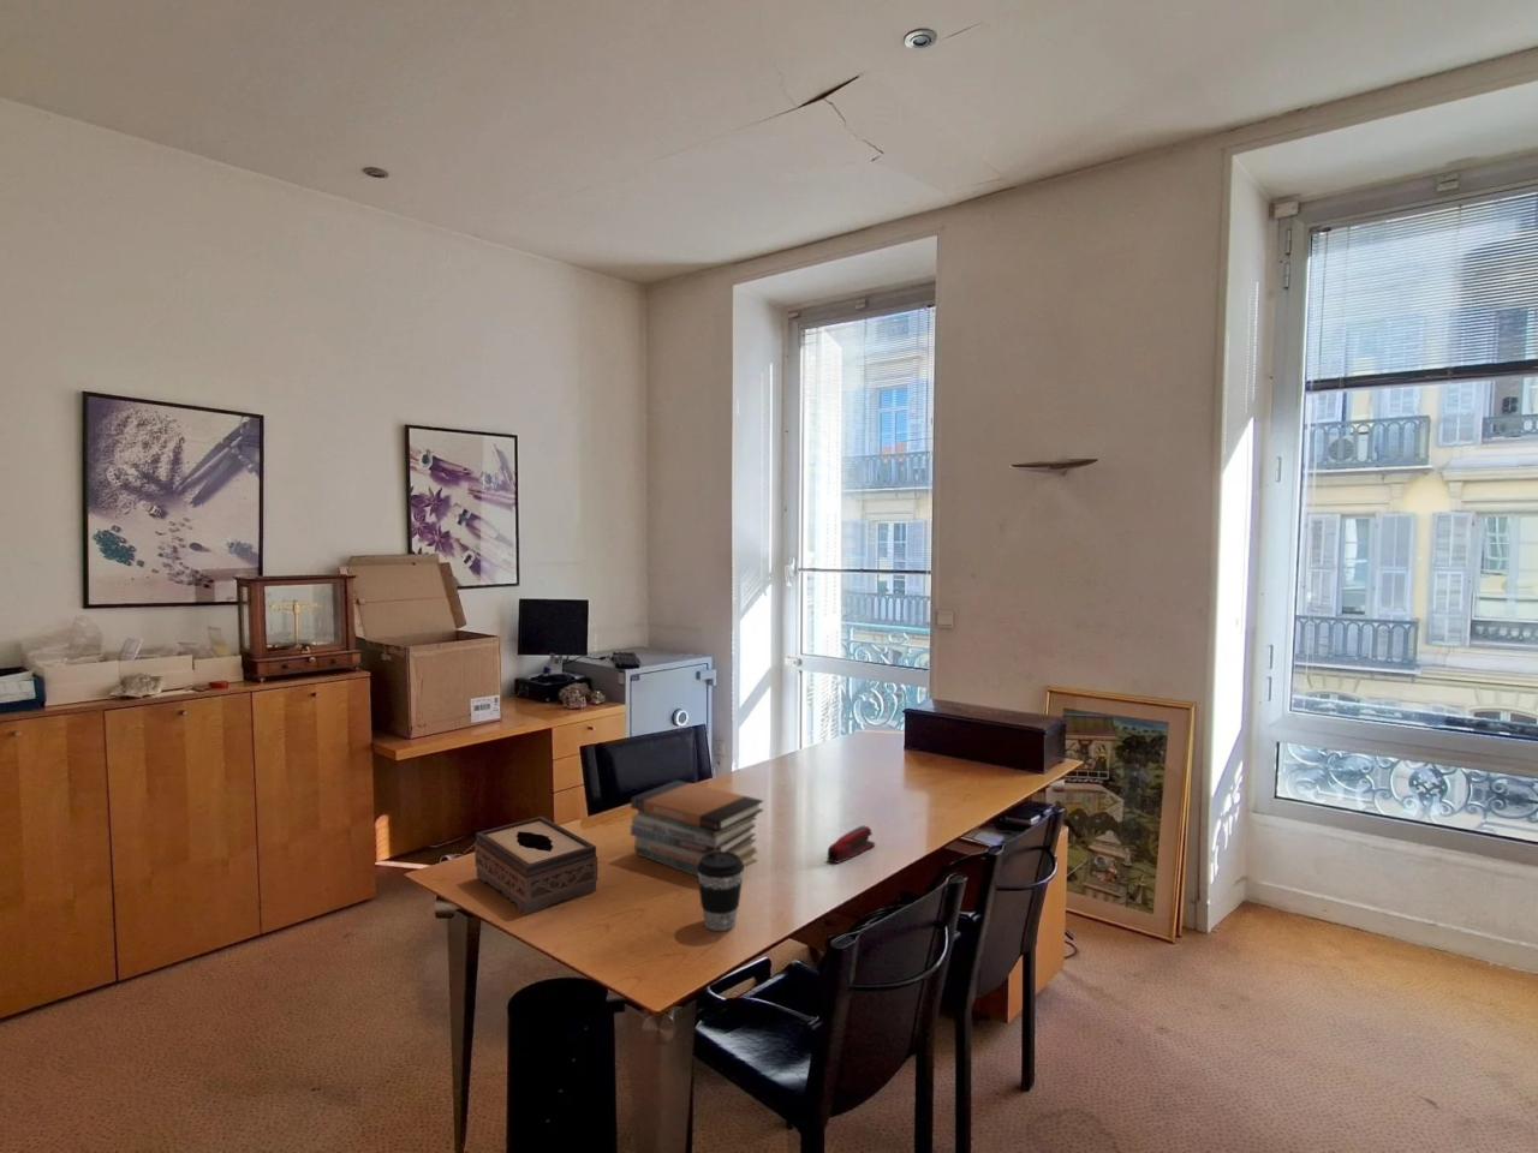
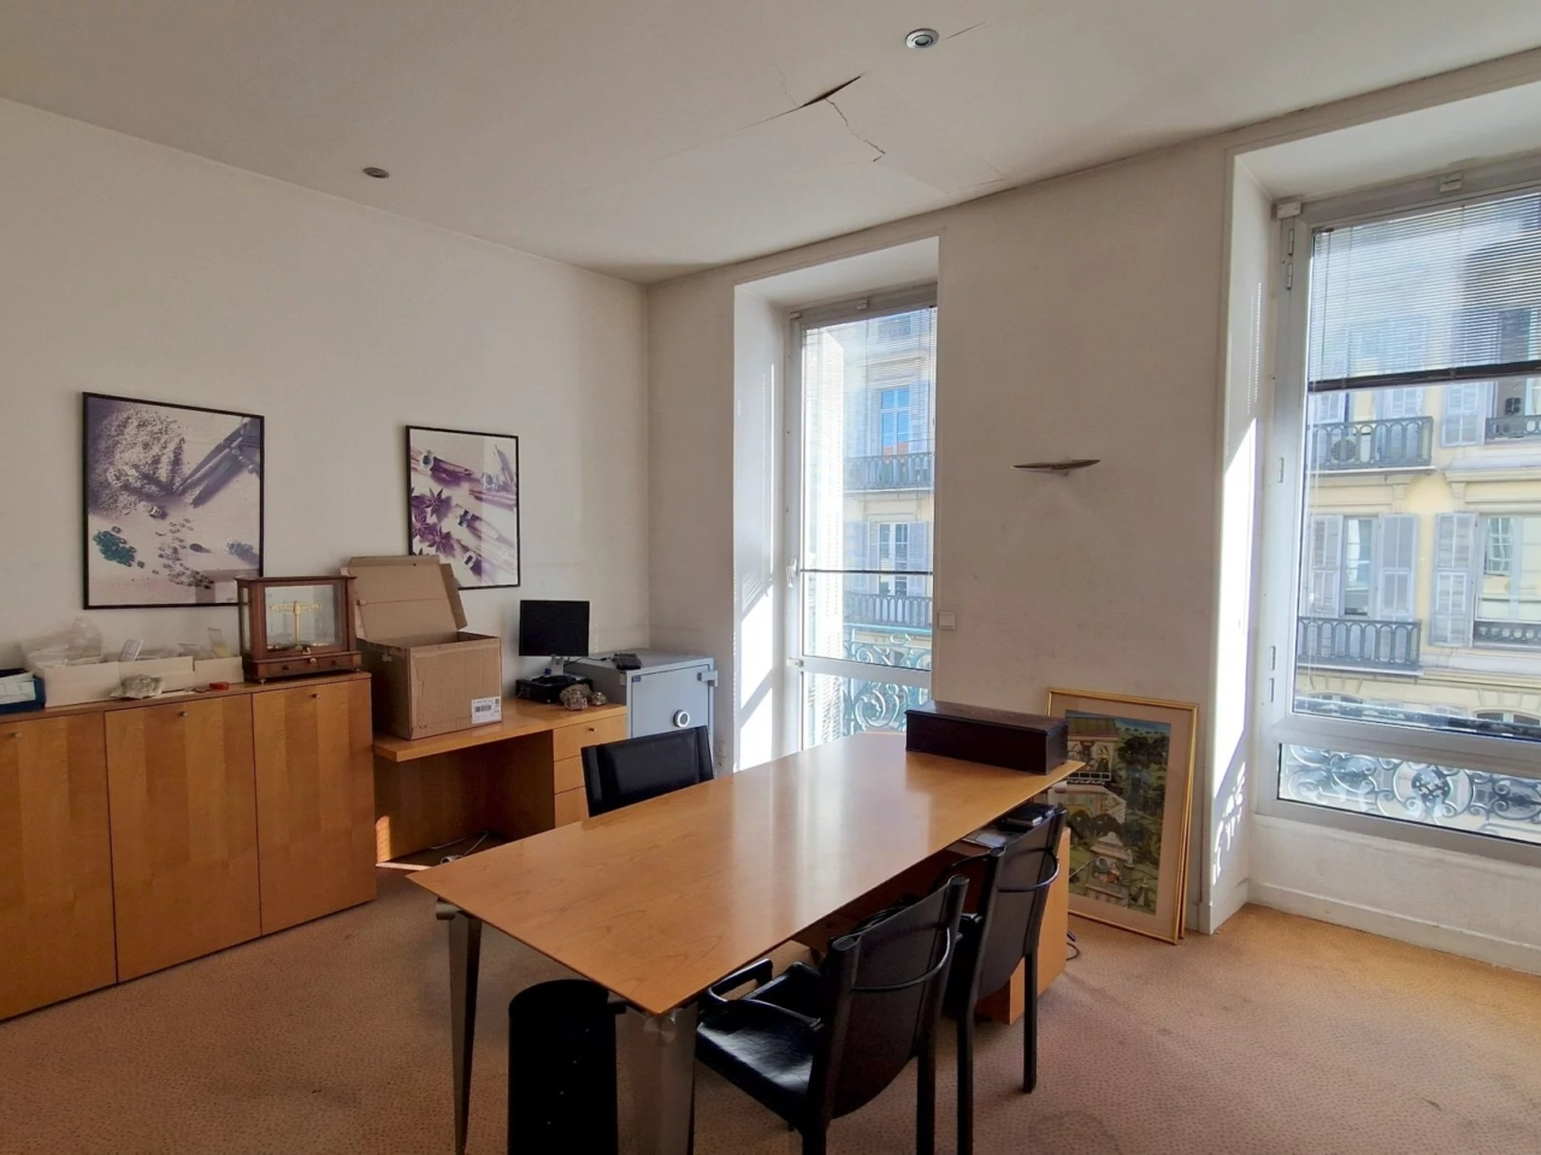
- book stack [630,780,764,878]
- stapler [826,825,876,865]
- coffee cup [696,851,745,933]
- tissue box [474,815,598,916]
